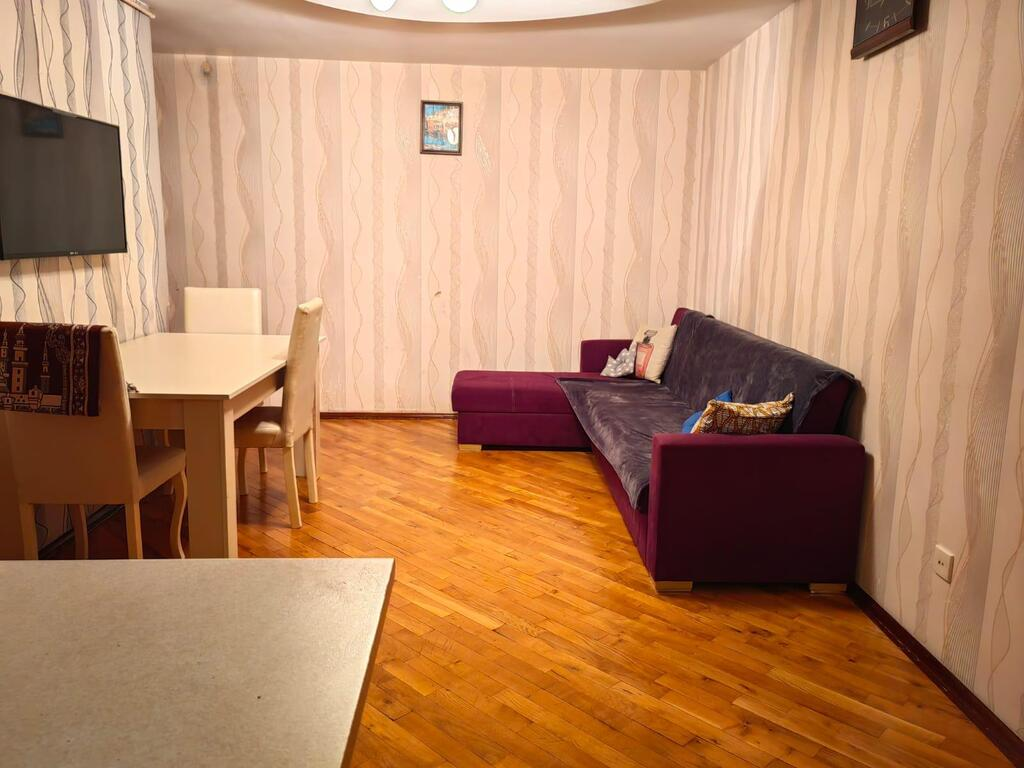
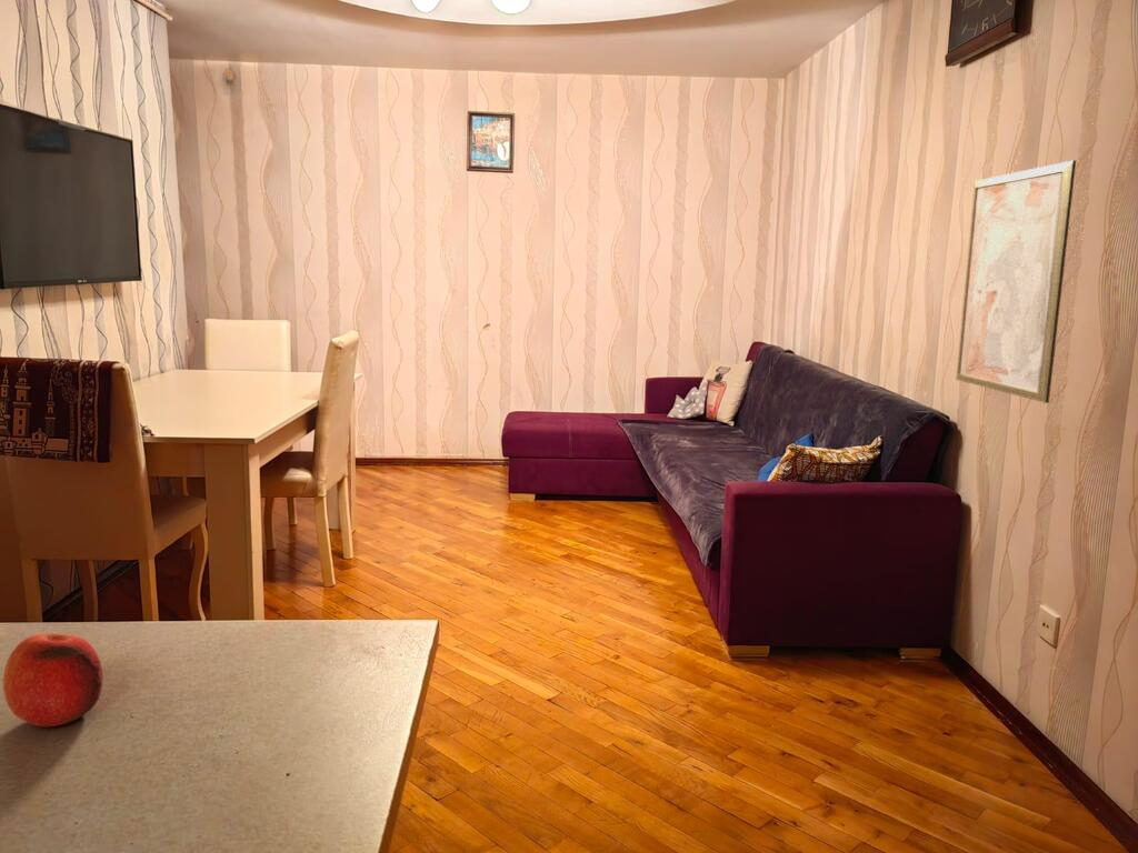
+ wall art [955,159,1077,404]
+ fruit [2,632,104,727]
